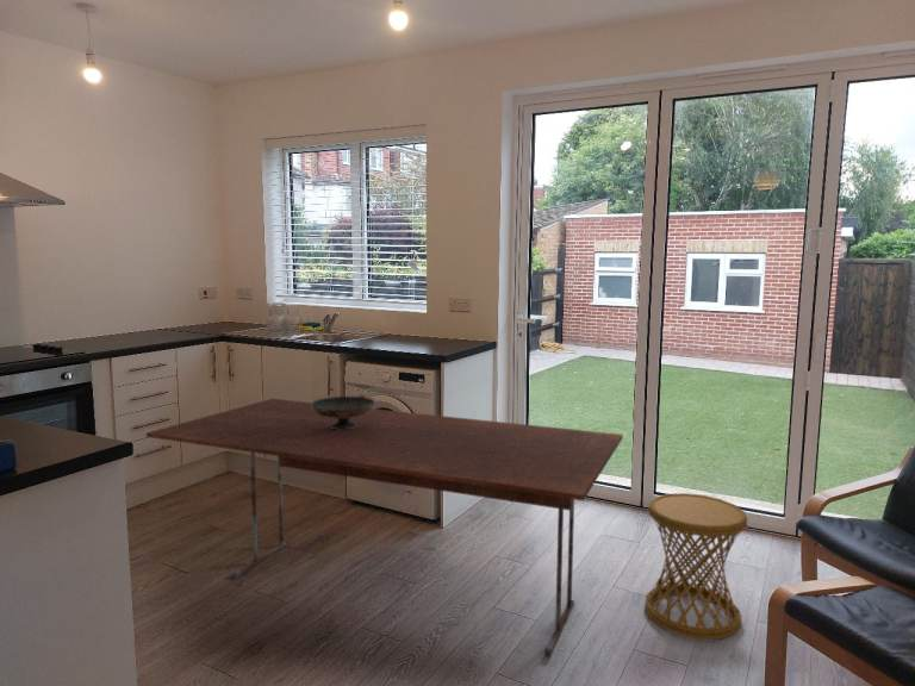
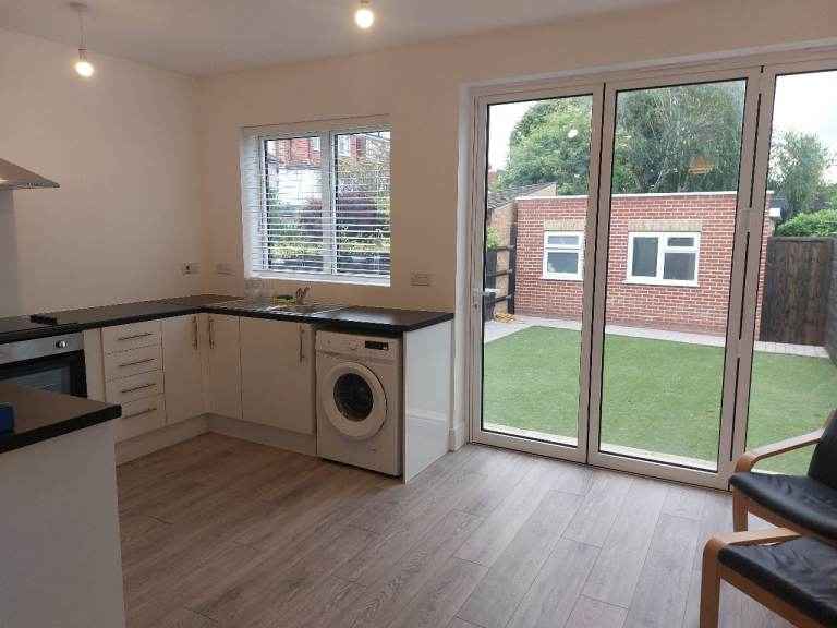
- side table [645,492,748,641]
- dining table [145,398,624,659]
- decorative bowl [311,393,376,430]
